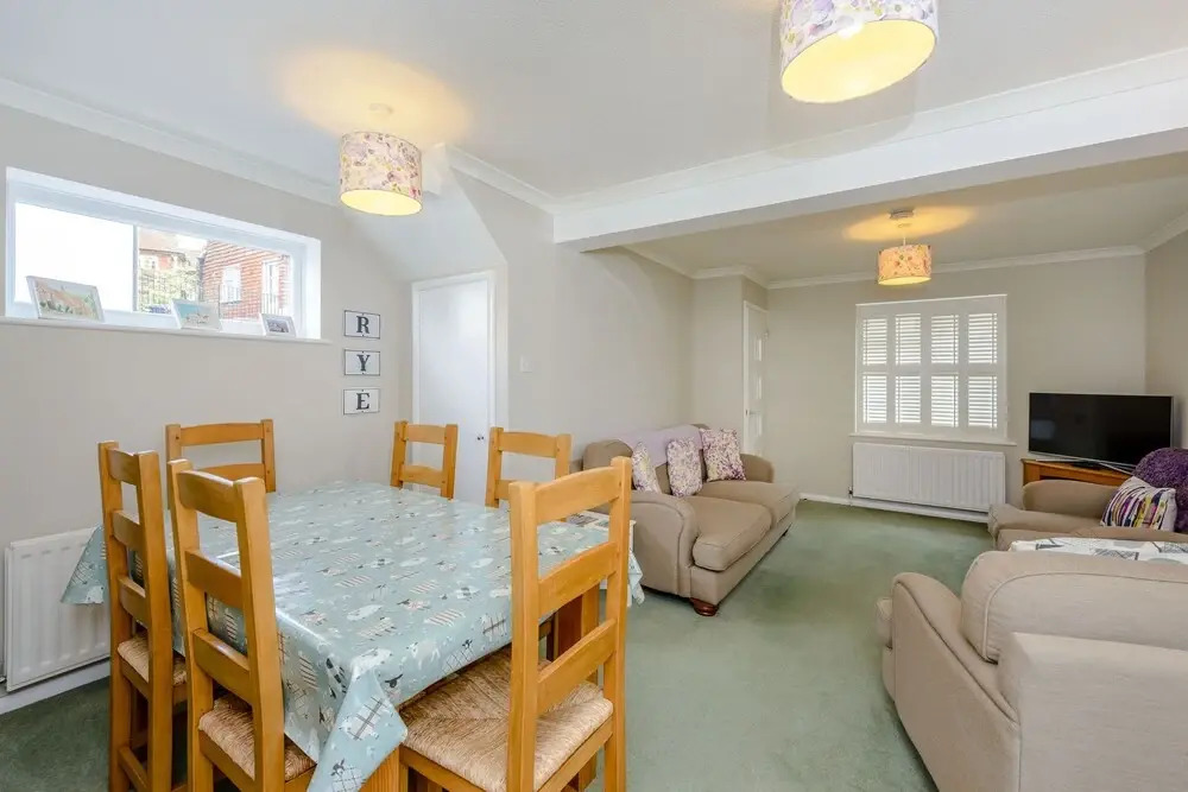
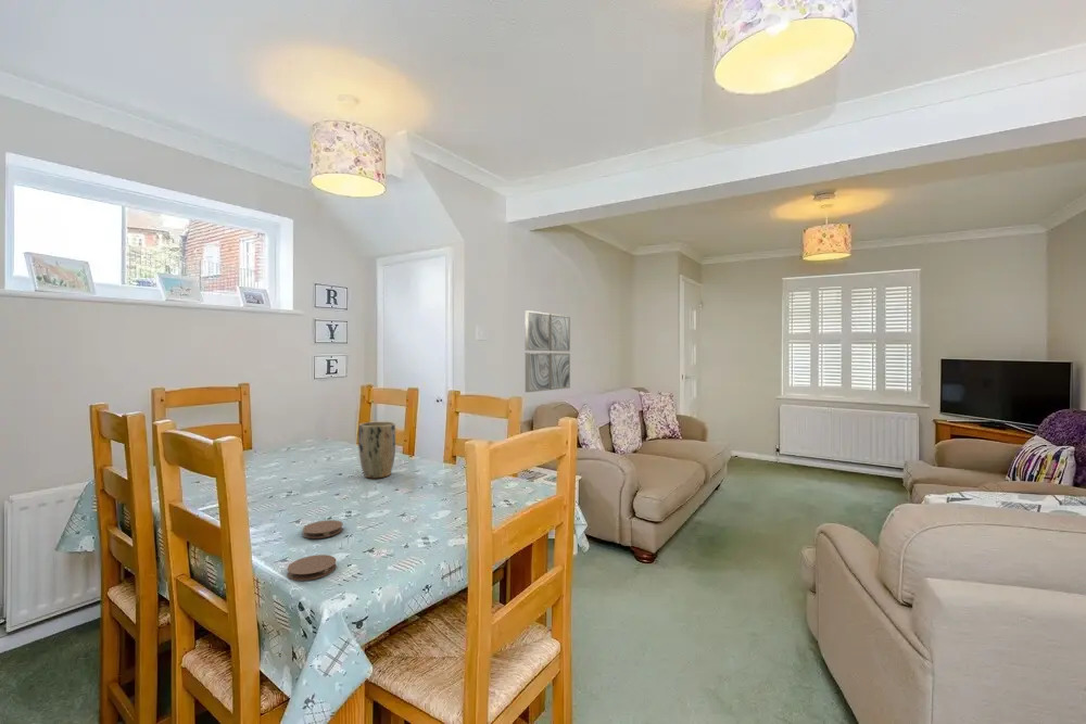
+ plant pot [357,421,396,479]
+ wall art [525,309,571,393]
+ coaster [287,554,338,582]
+ coaster [302,519,344,539]
